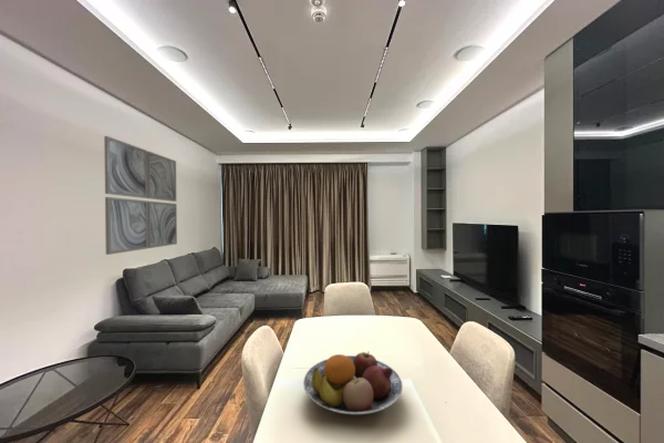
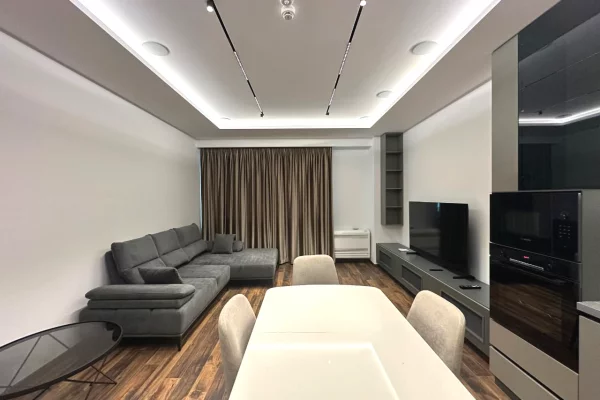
- fruit bowl [302,351,404,415]
- wall art [103,135,178,256]
